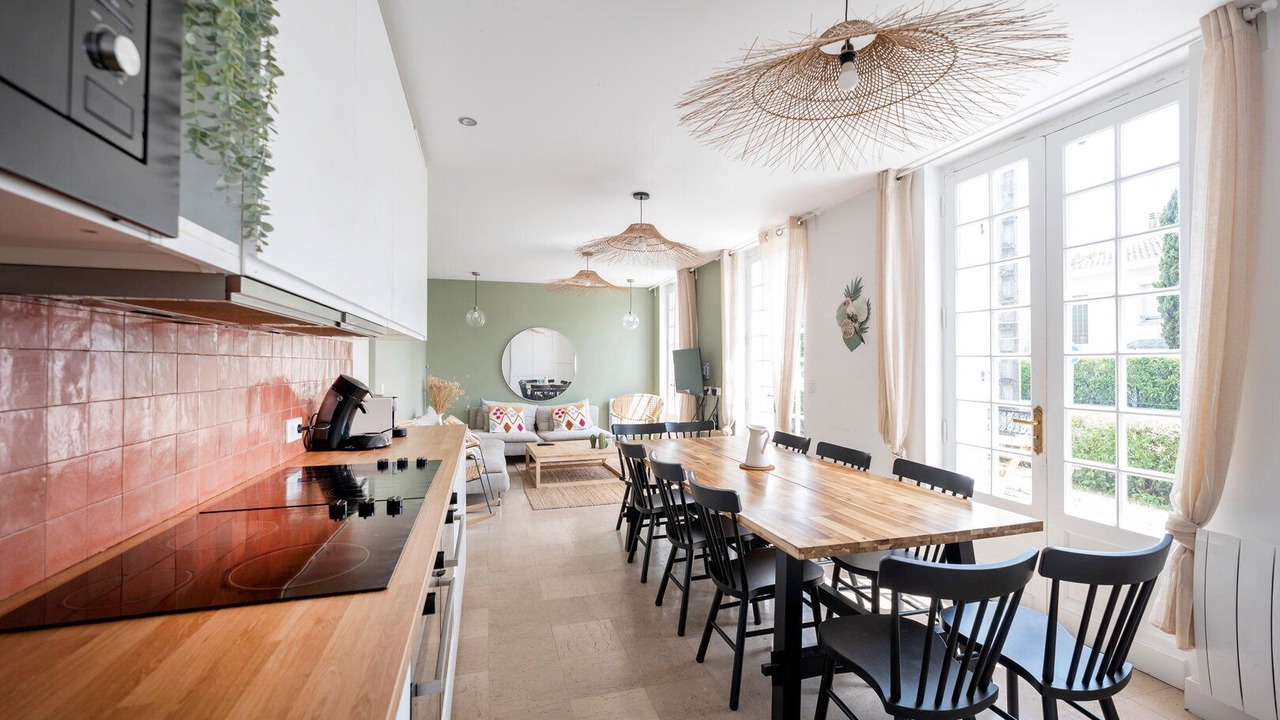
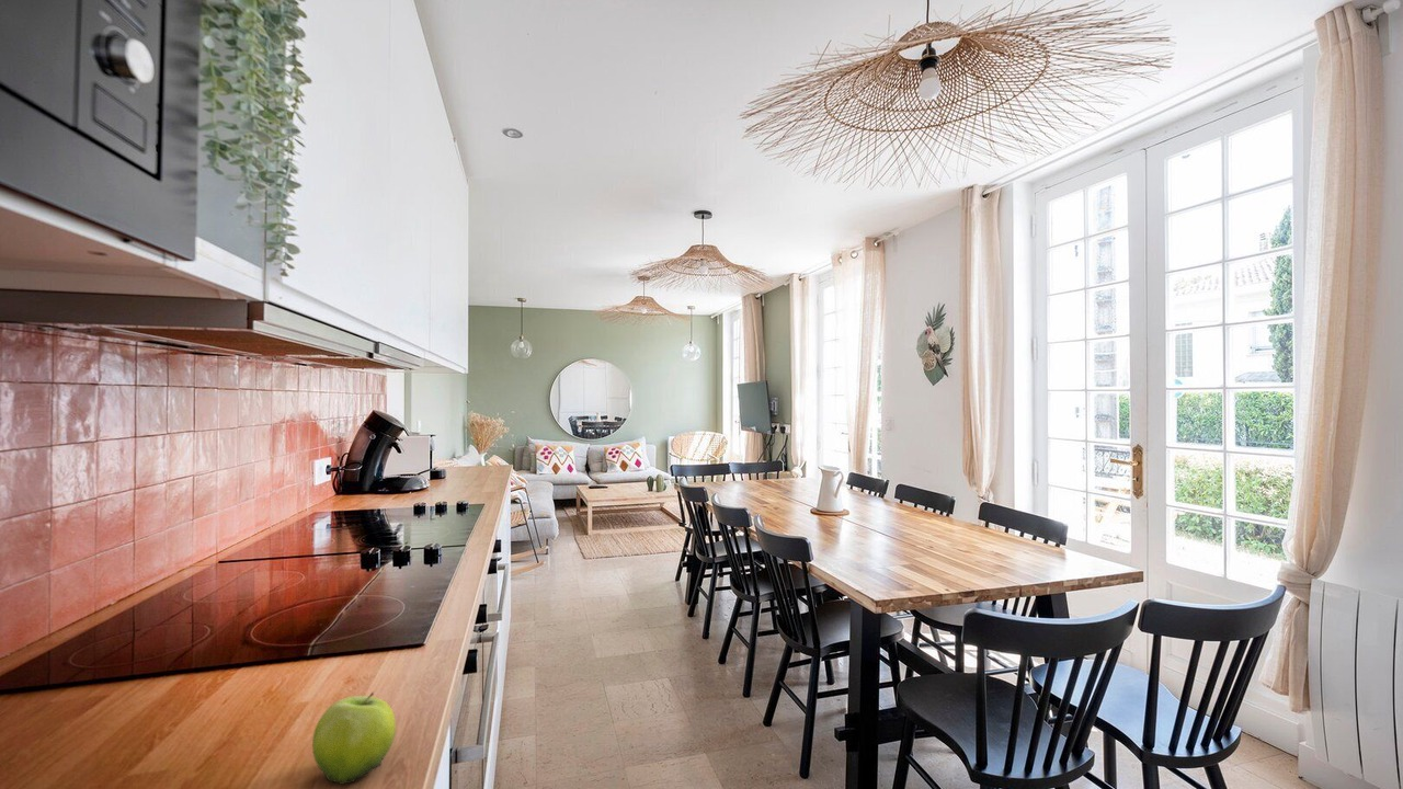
+ fruit [311,691,397,786]
